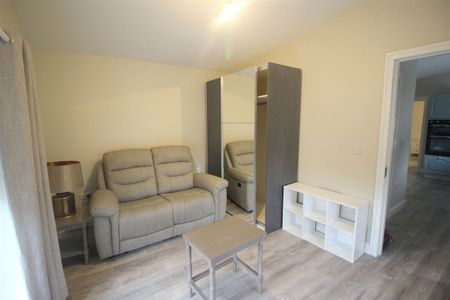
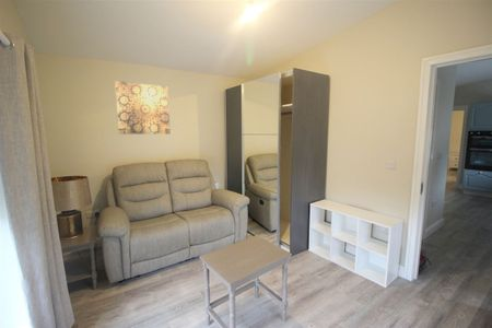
+ wall art [114,80,172,134]
